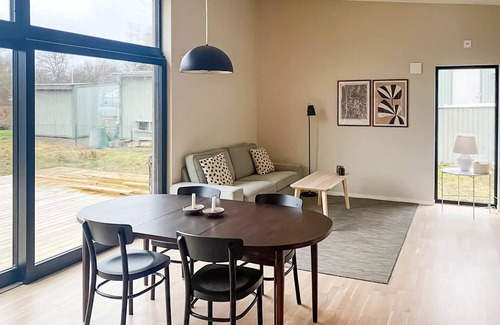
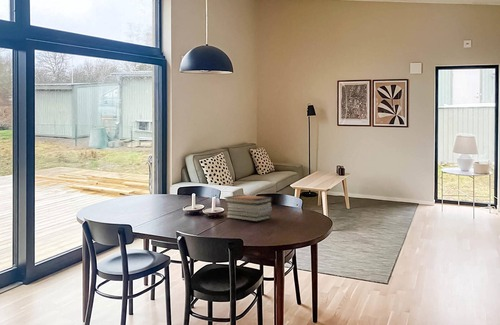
+ book stack [223,194,273,222]
